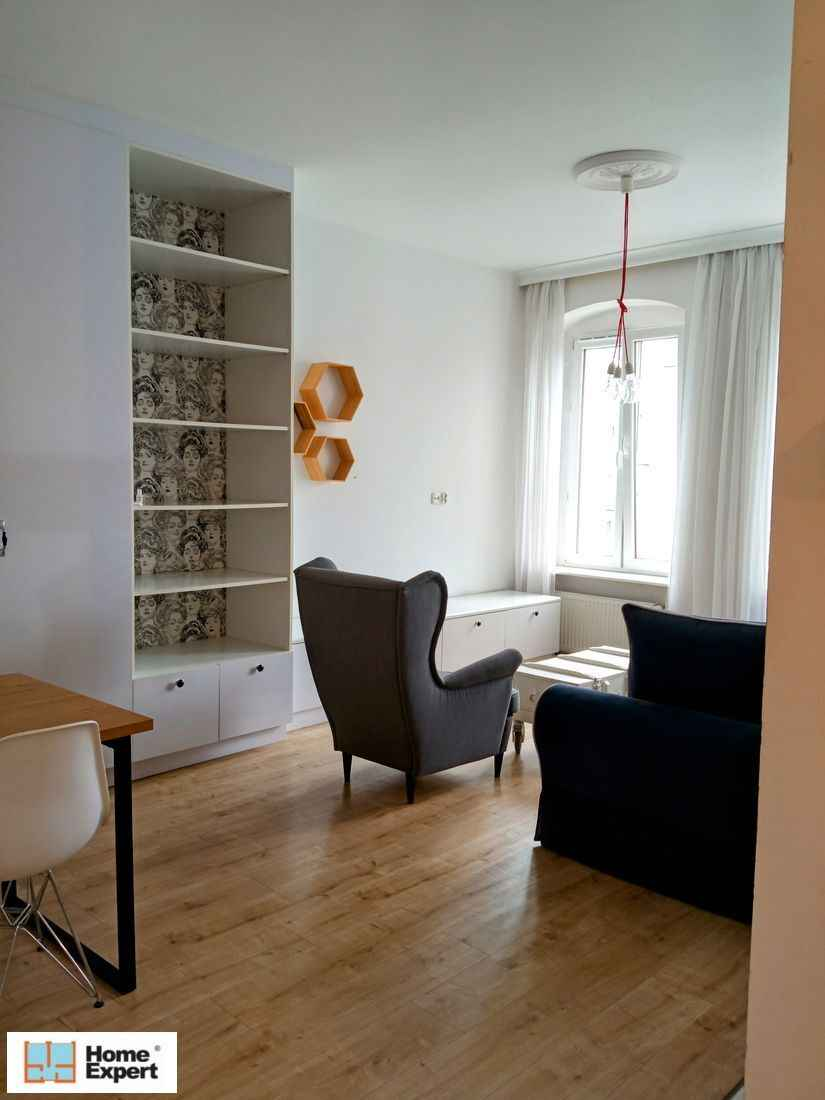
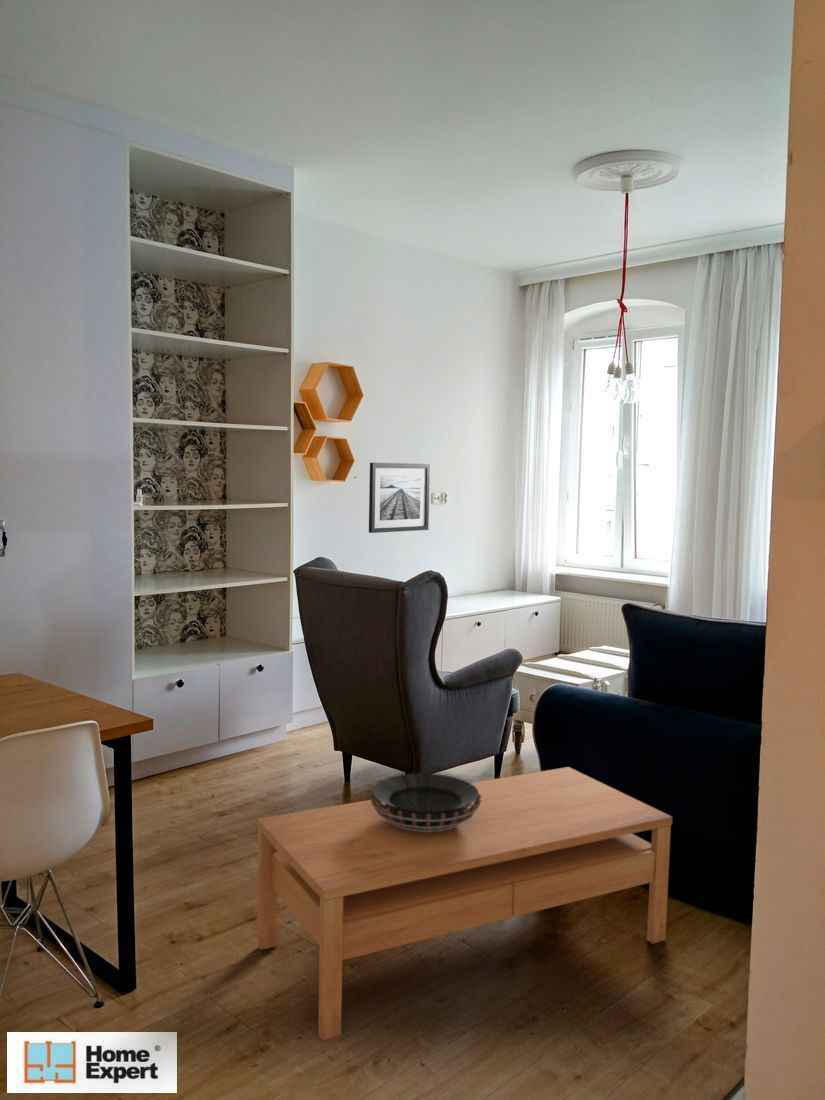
+ decorative bowl [368,773,481,832]
+ coffee table [256,766,673,1042]
+ wall art [368,462,431,534]
